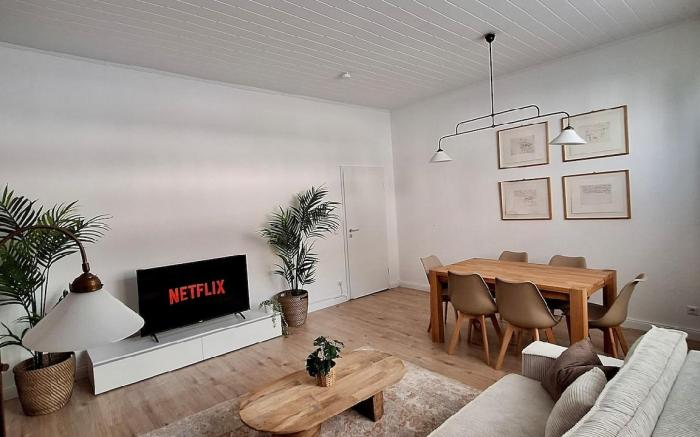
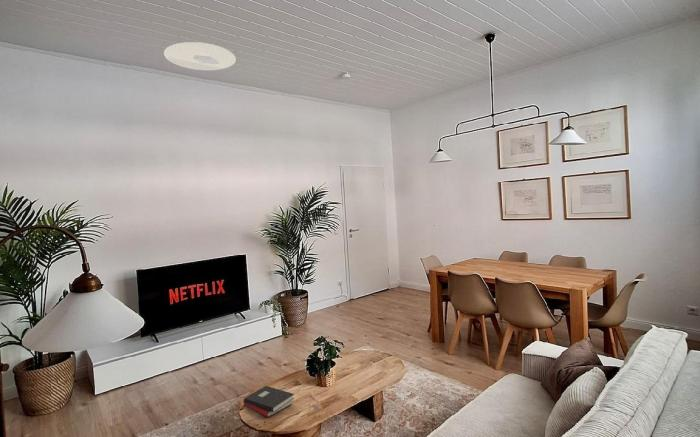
+ ceiling light [163,41,237,71]
+ hardback book [242,385,295,418]
